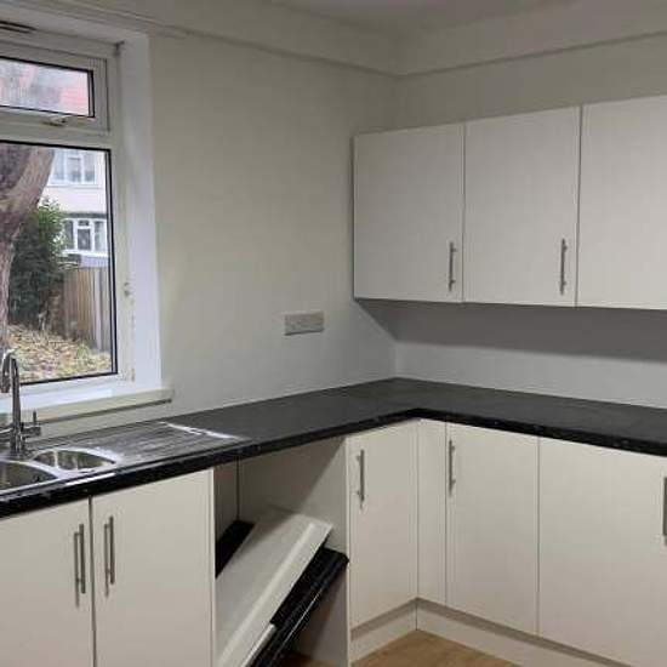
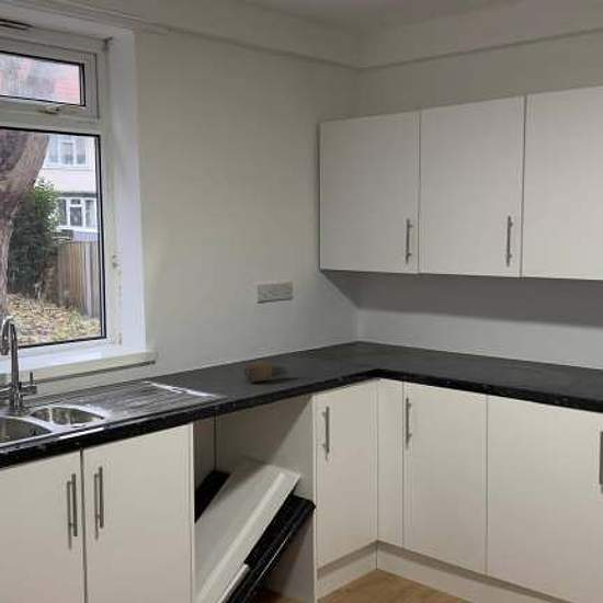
+ fruit [242,361,292,383]
